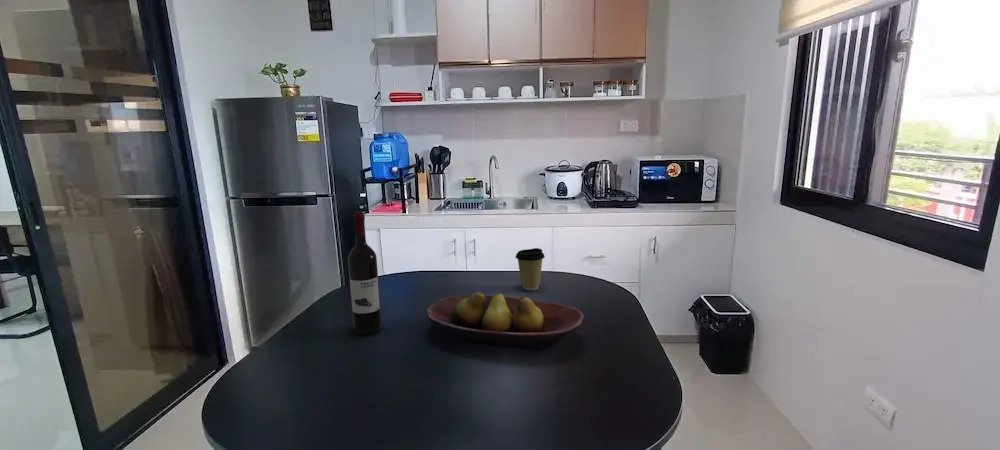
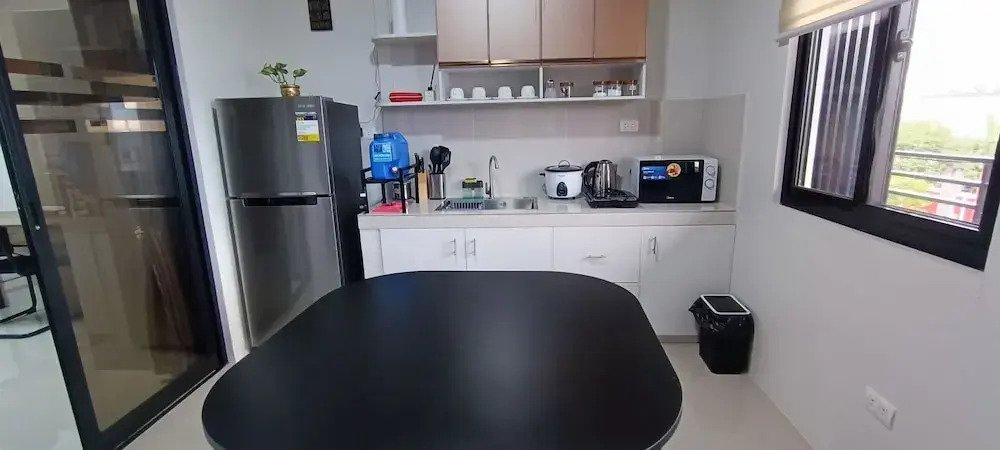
- fruit bowl [425,291,585,350]
- coffee cup [515,247,546,291]
- wine bottle [347,211,382,335]
